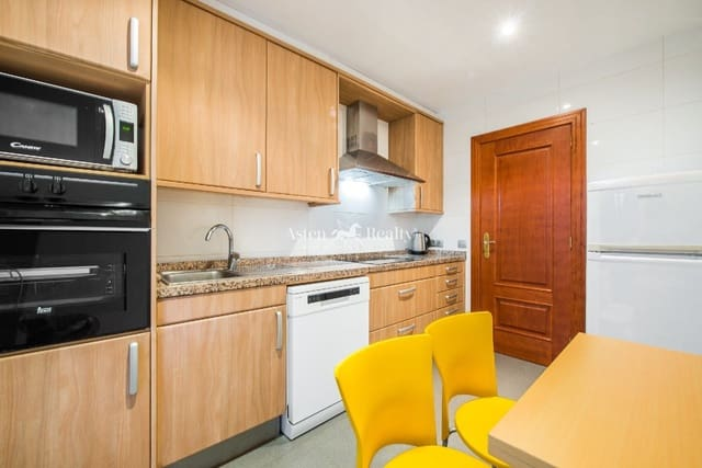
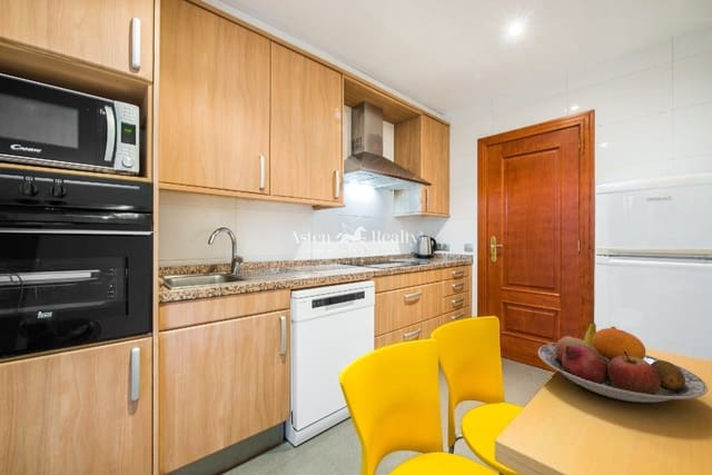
+ fruit bowl [537,321,709,404]
